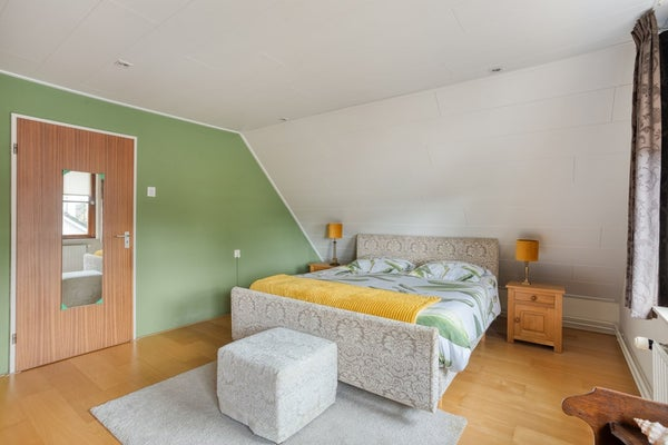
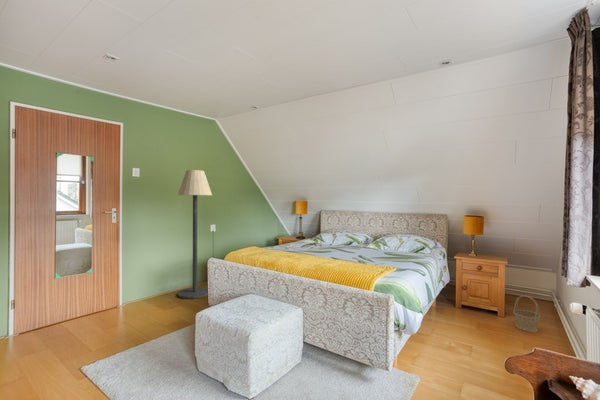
+ floor lamp [177,169,213,300]
+ basket [512,294,542,333]
